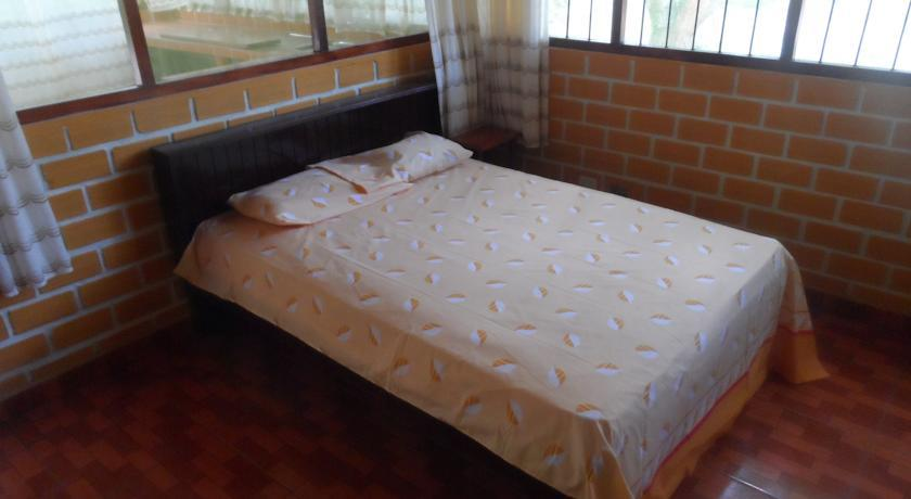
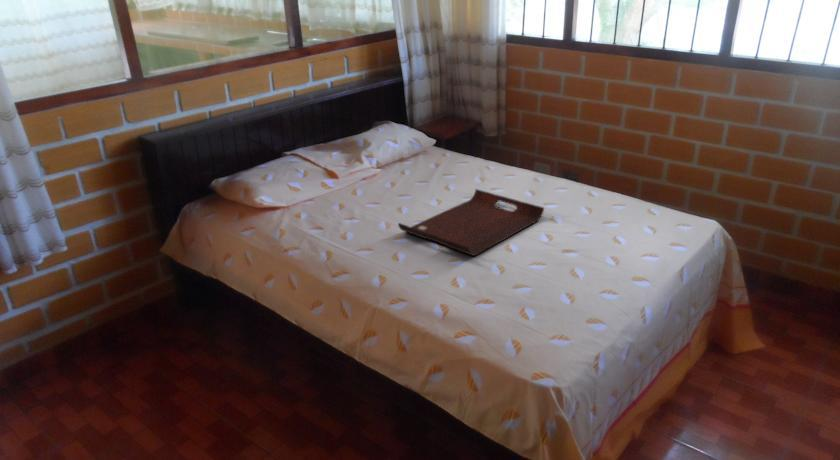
+ serving tray [397,188,545,257]
